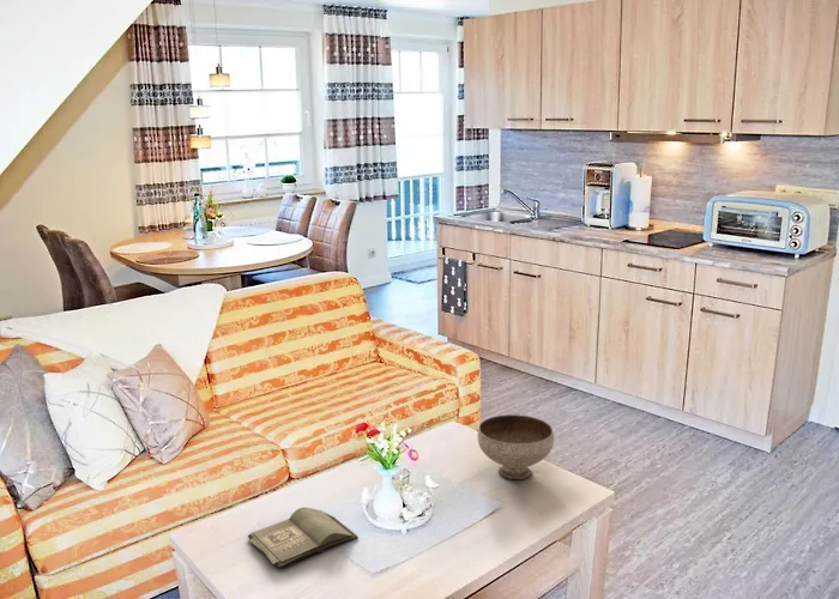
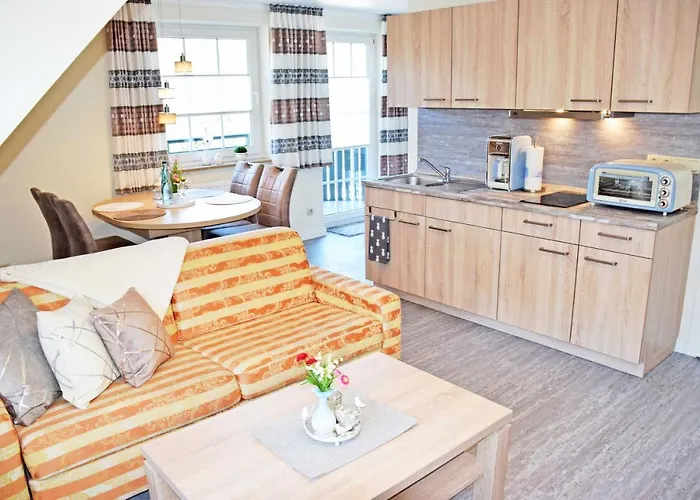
- hardback book [247,507,360,569]
- bowl [476,413,555,480]
